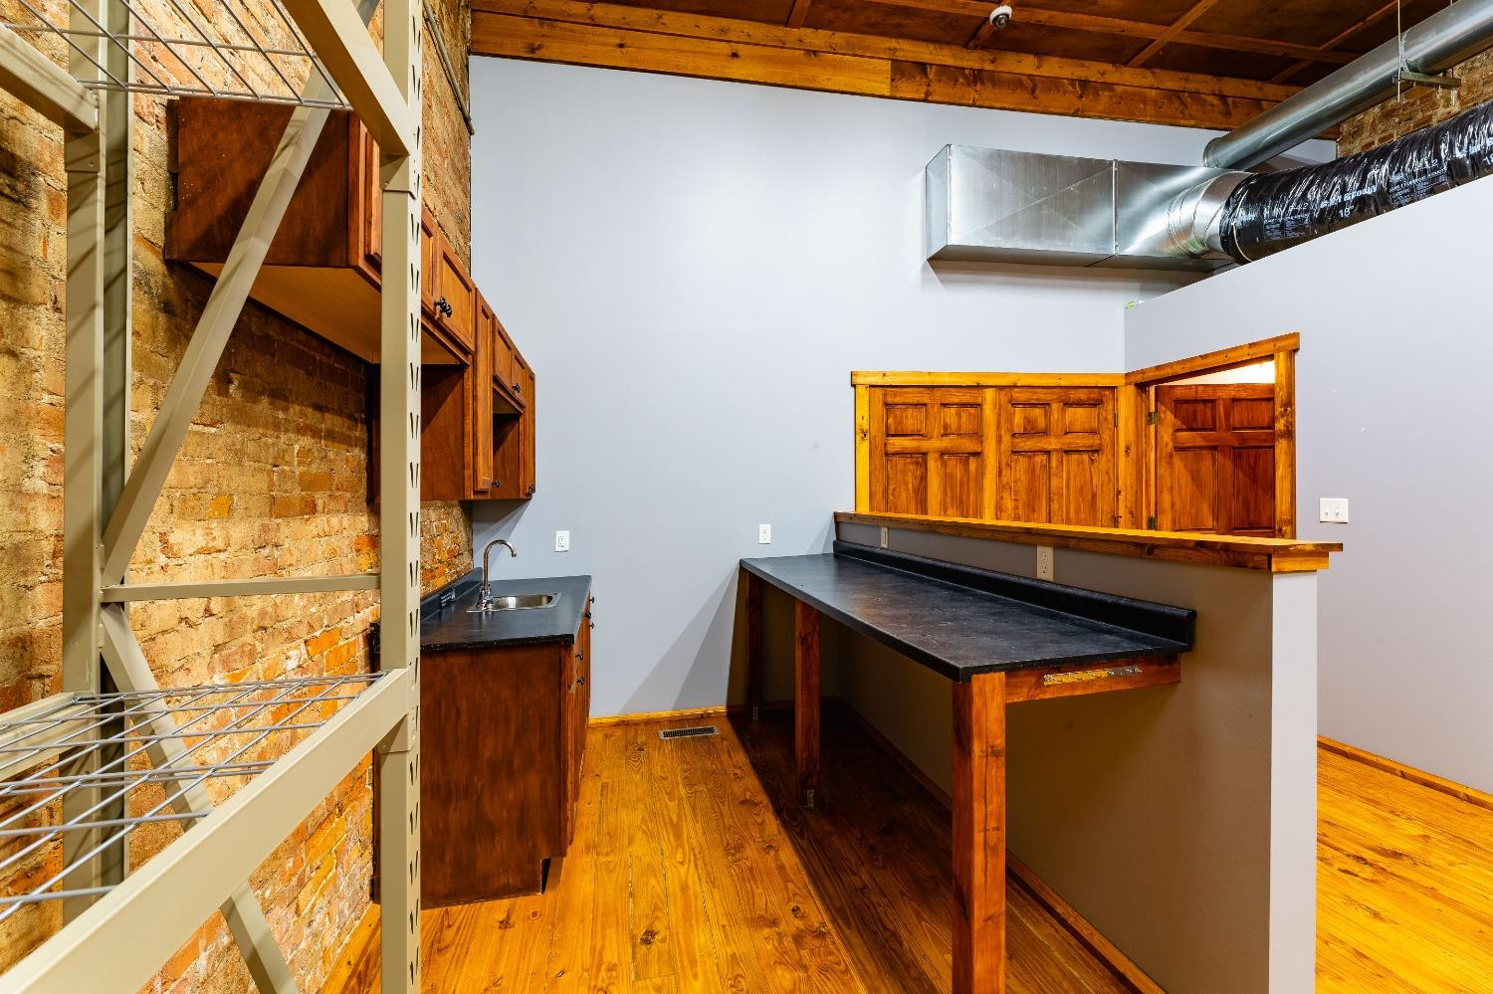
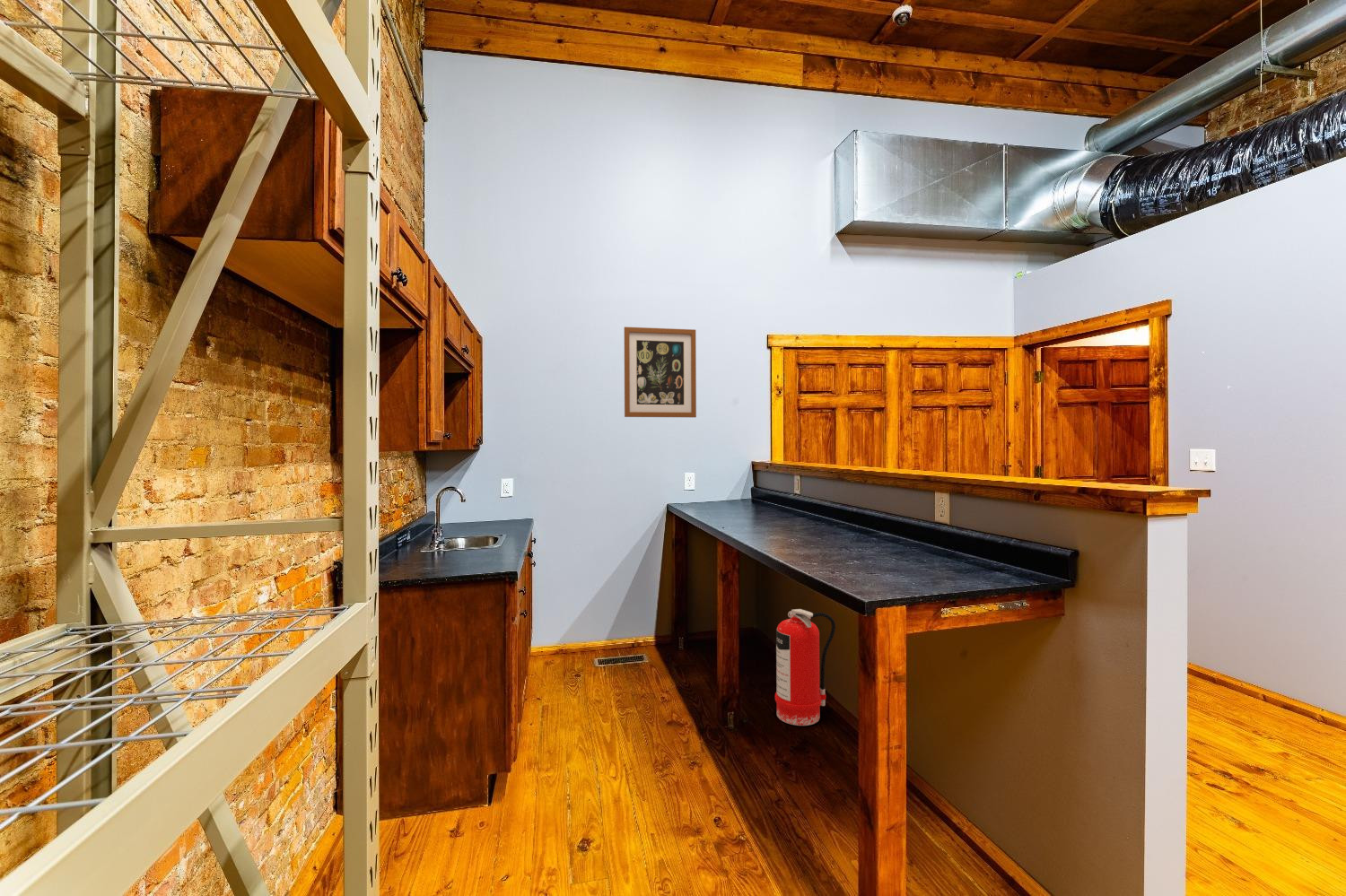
+ wall art [624,326,697,418]
+ fire extinguisher [774,608,836,726]
